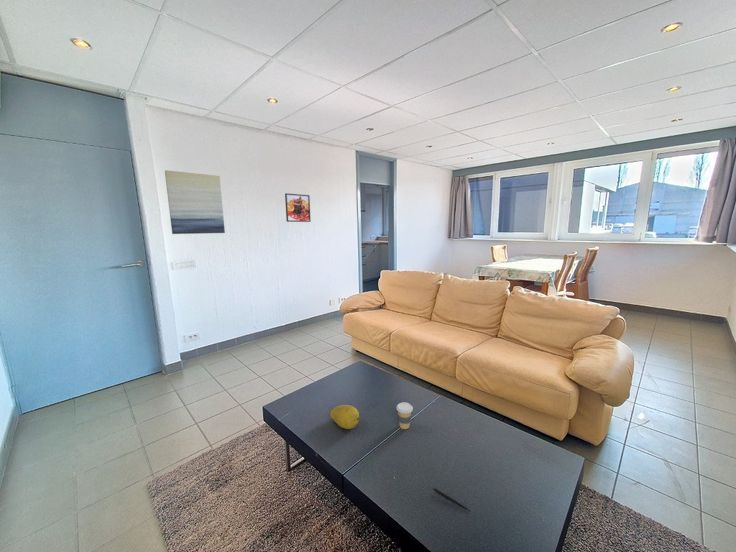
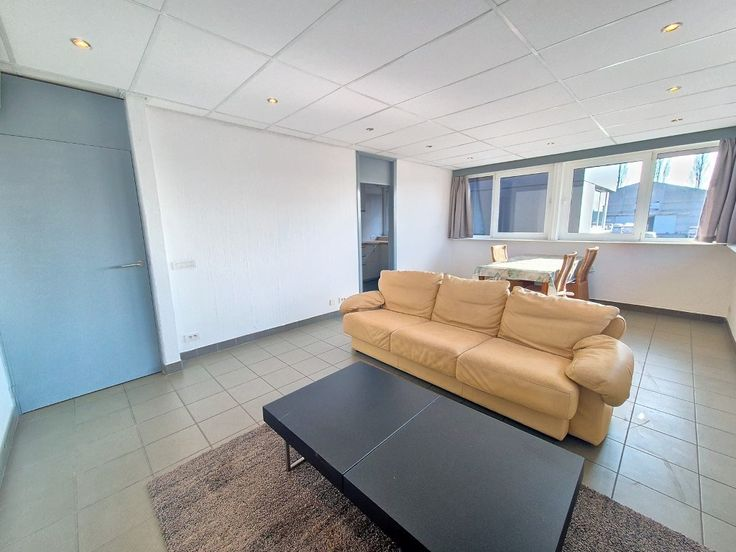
- fruit [329,404,360,430]
- pen [433,487,471,512]
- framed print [284,192,312,223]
- wall art [164,169,226,235]
- coffee cup [396,401,414,430]
